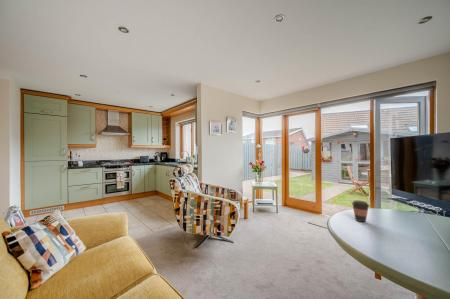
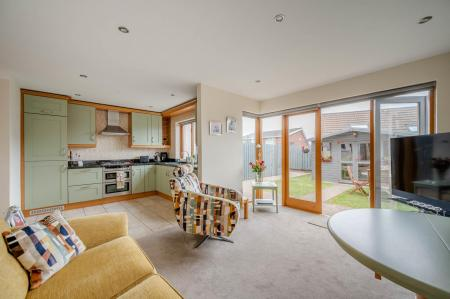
- coffee cup [351,200,370,223]
